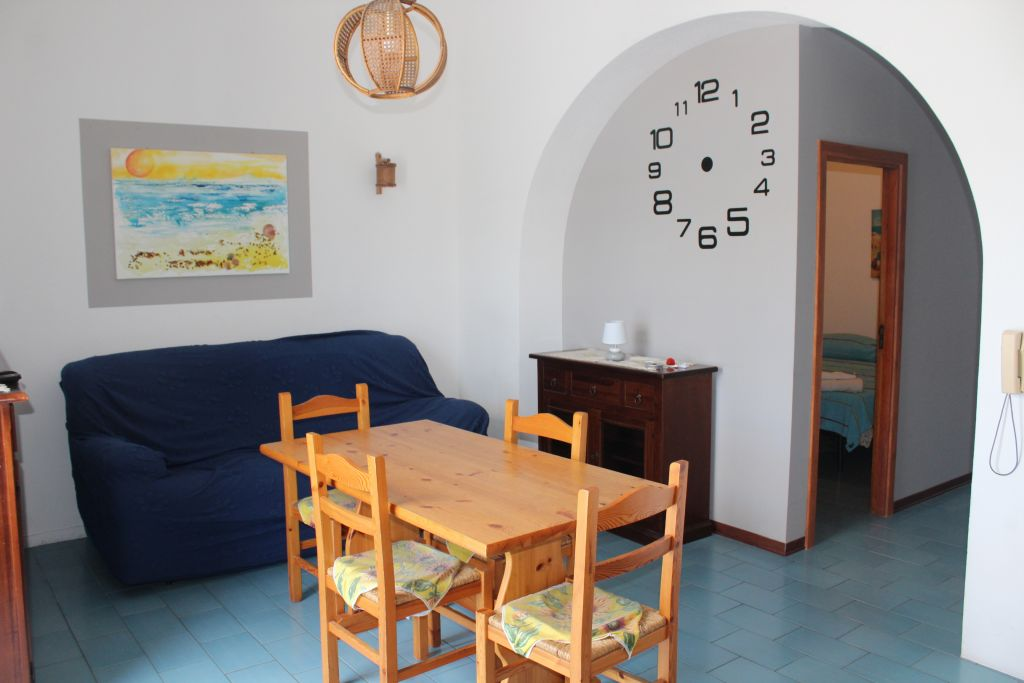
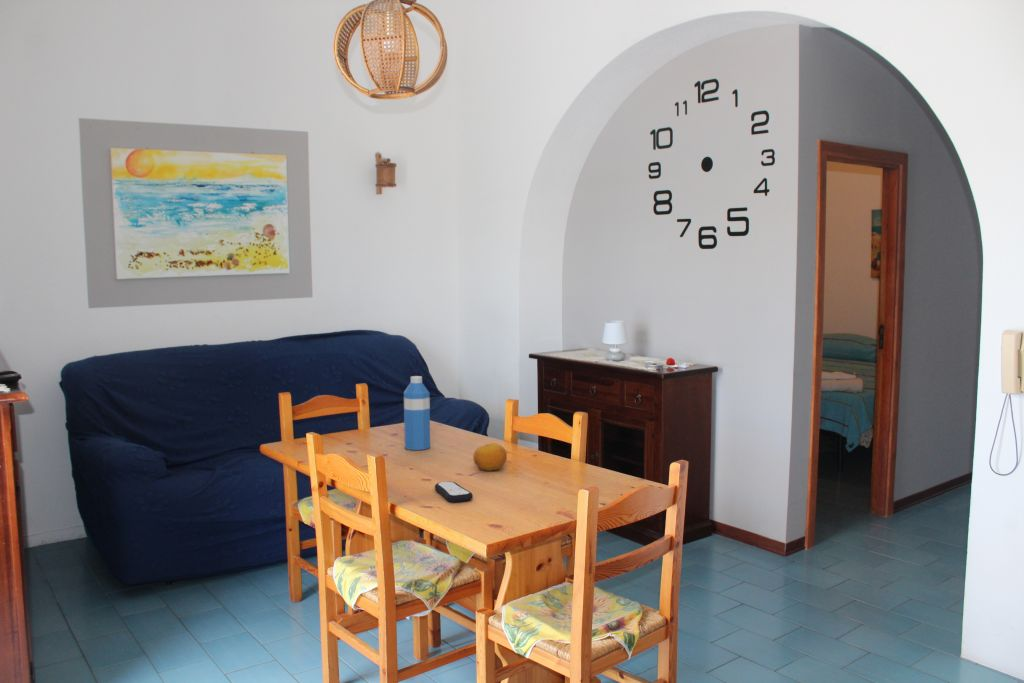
+ water bottle [403,375,431,451]
+ remote control [434,480,474,503]
+ fruit [472,442,508,472]
